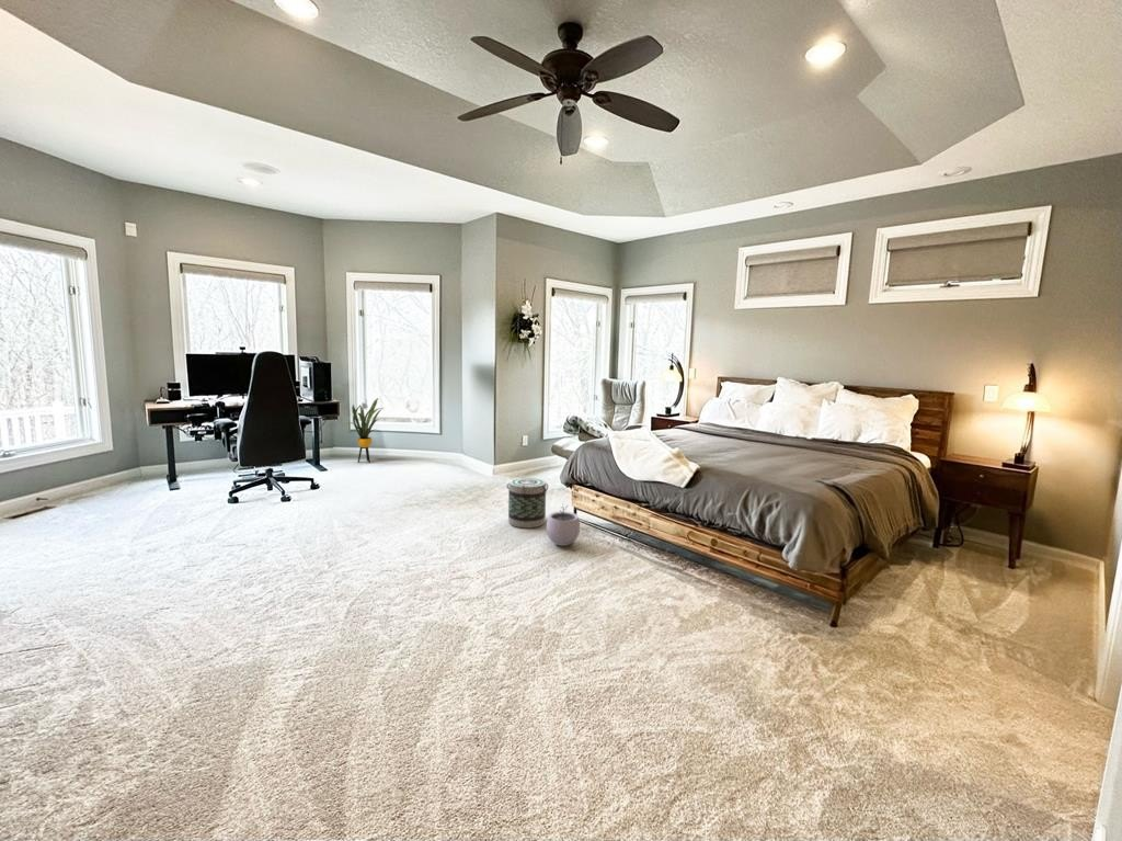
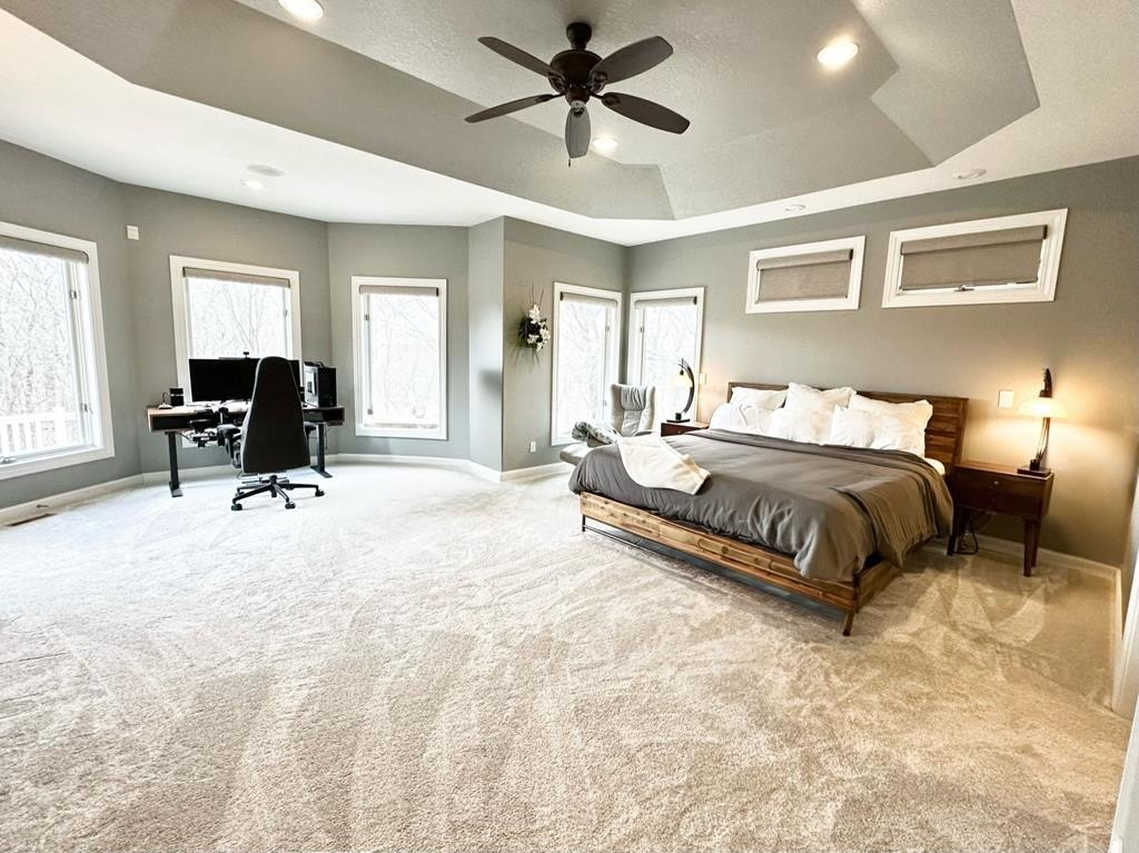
- house plant [343,397,385,464]
- basket [505,477,549,530]
- plant pot [546,502,581,547]
